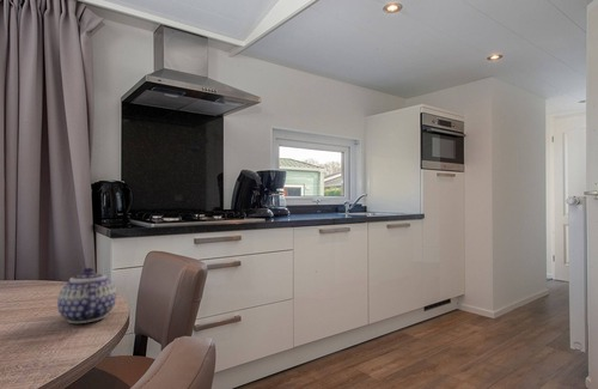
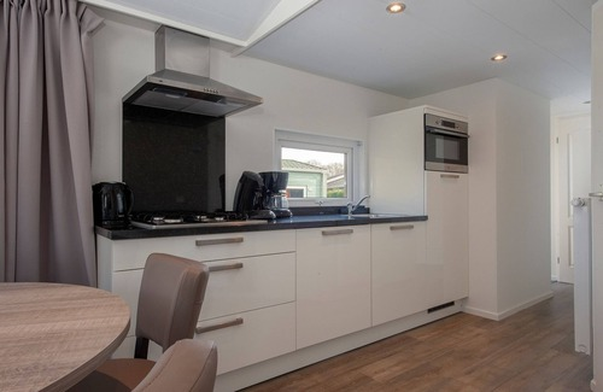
- teapot [56,267,117,324]
